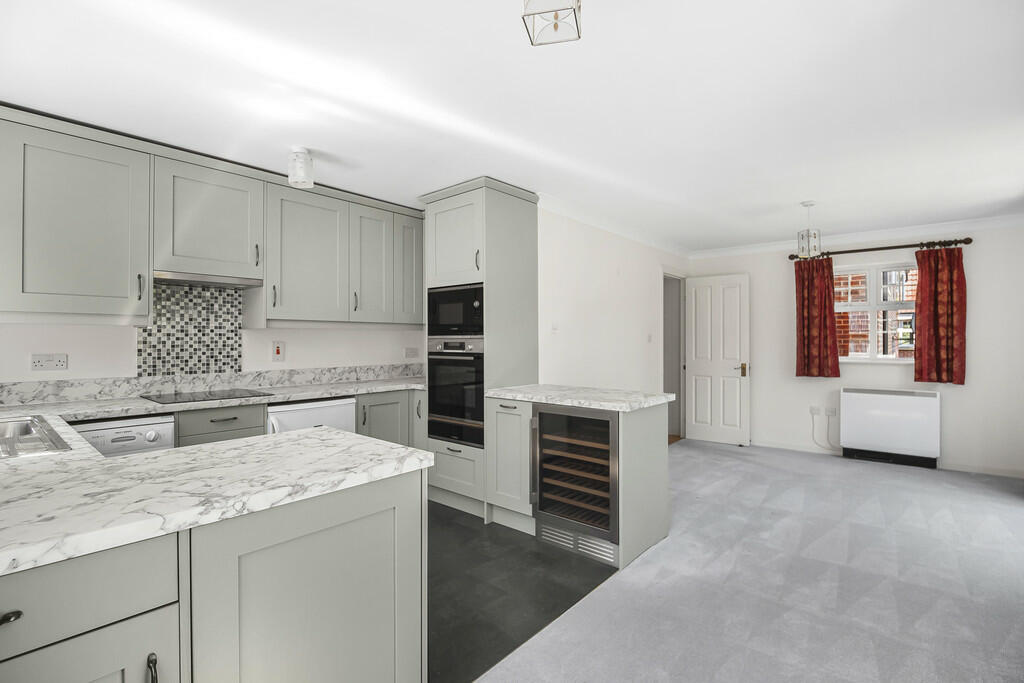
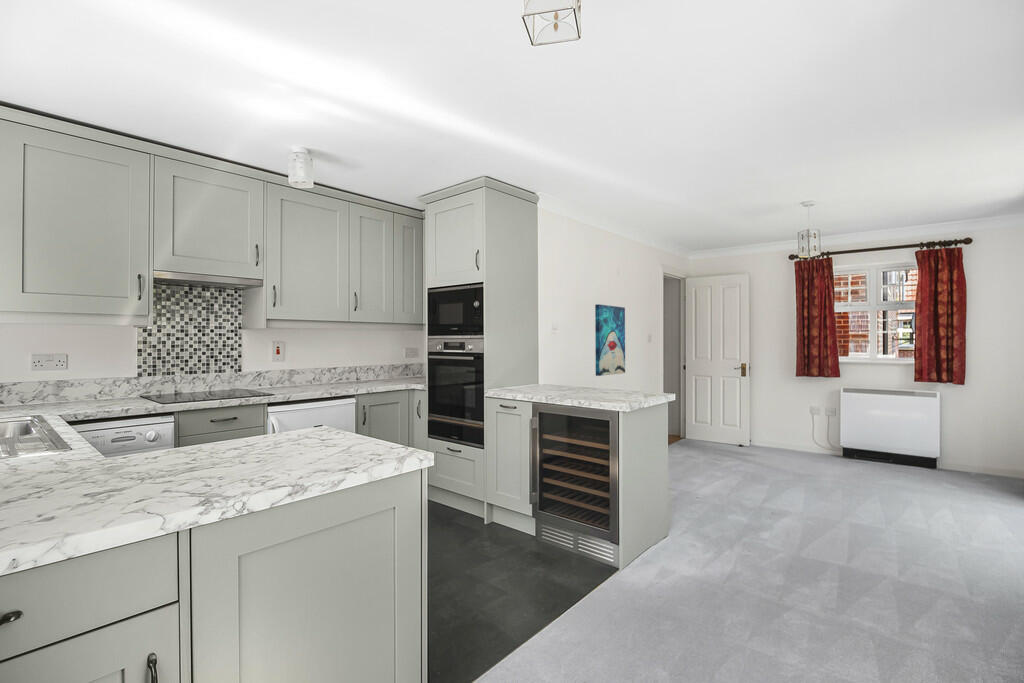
+ wall art [594,303,626,377]
